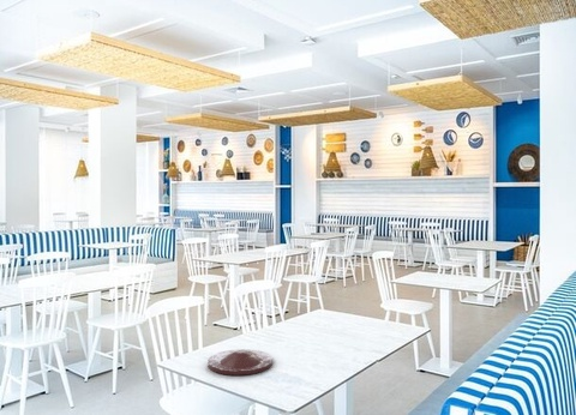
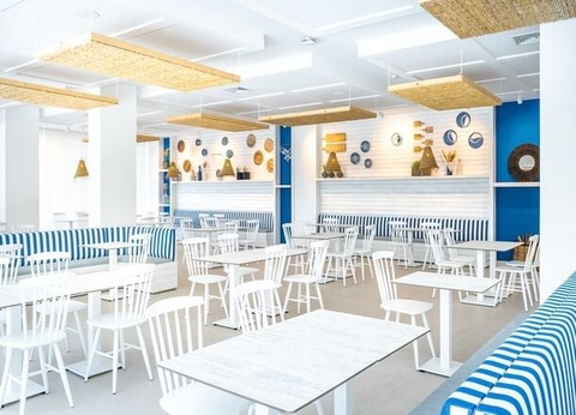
- plate [206,348,274,377]
